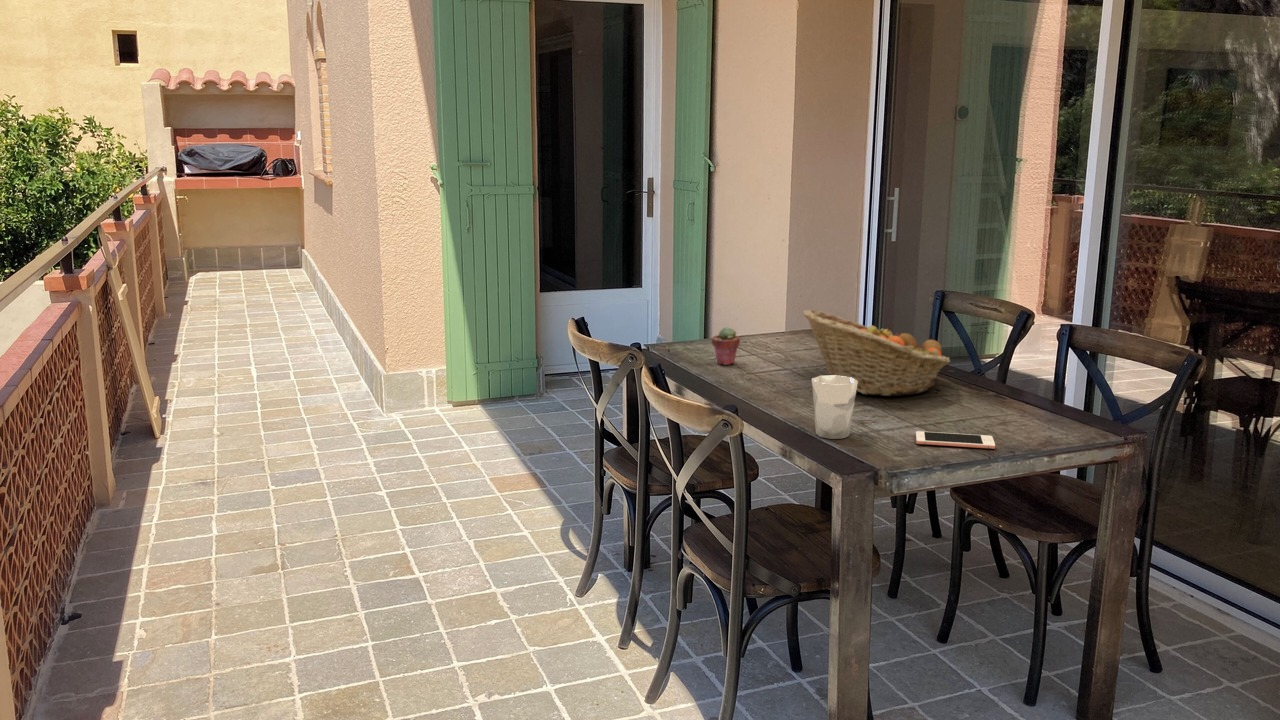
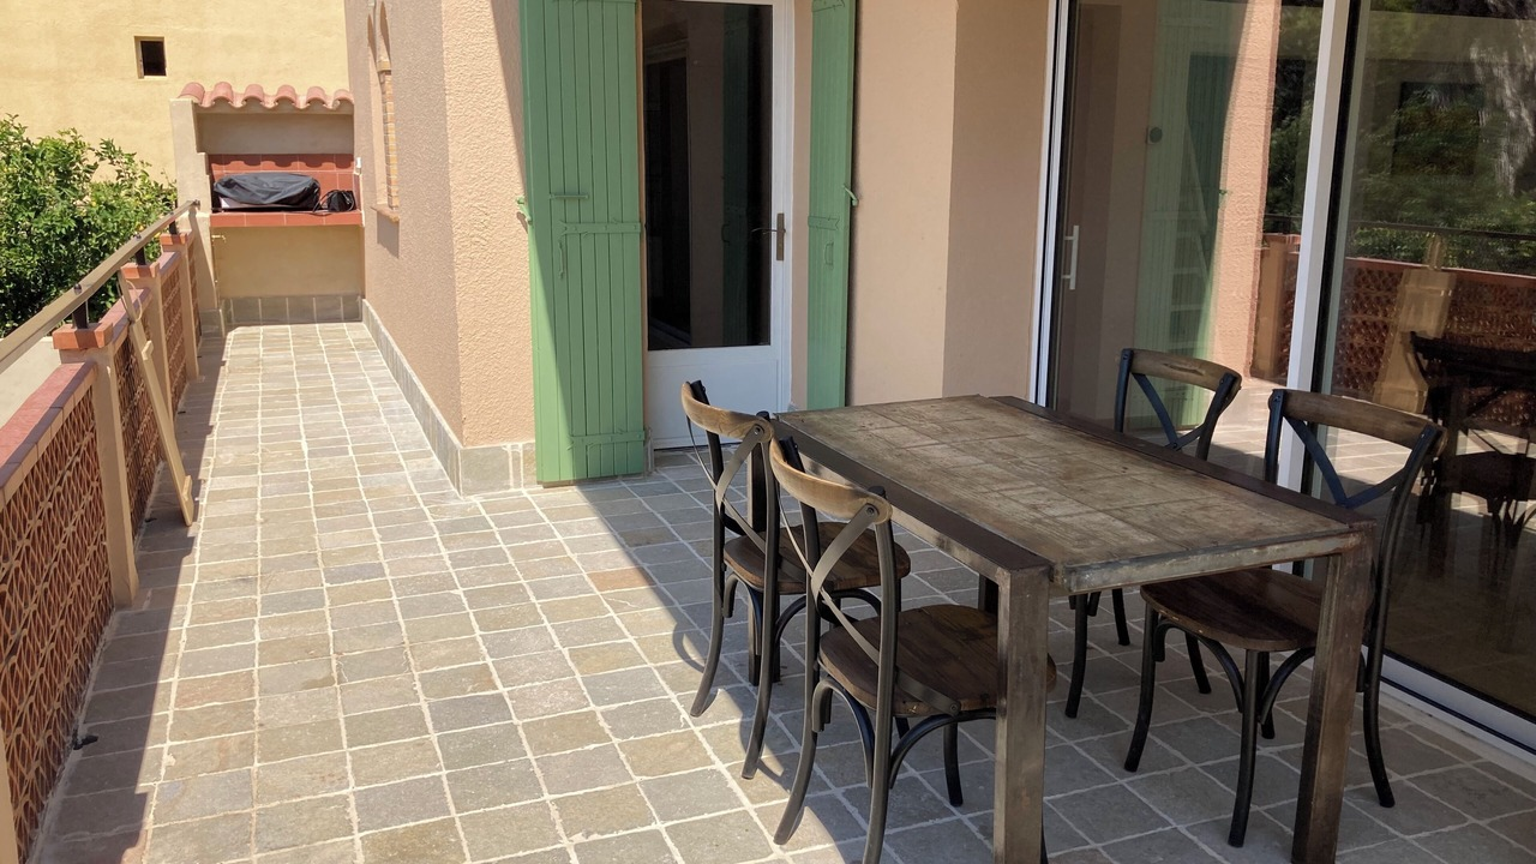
- cell phone [915,430,996,450]
- fruit basket [802,308,951,397]
- potted succulent [711,326,741,366]
- drinking glass [811,374,858,440]
